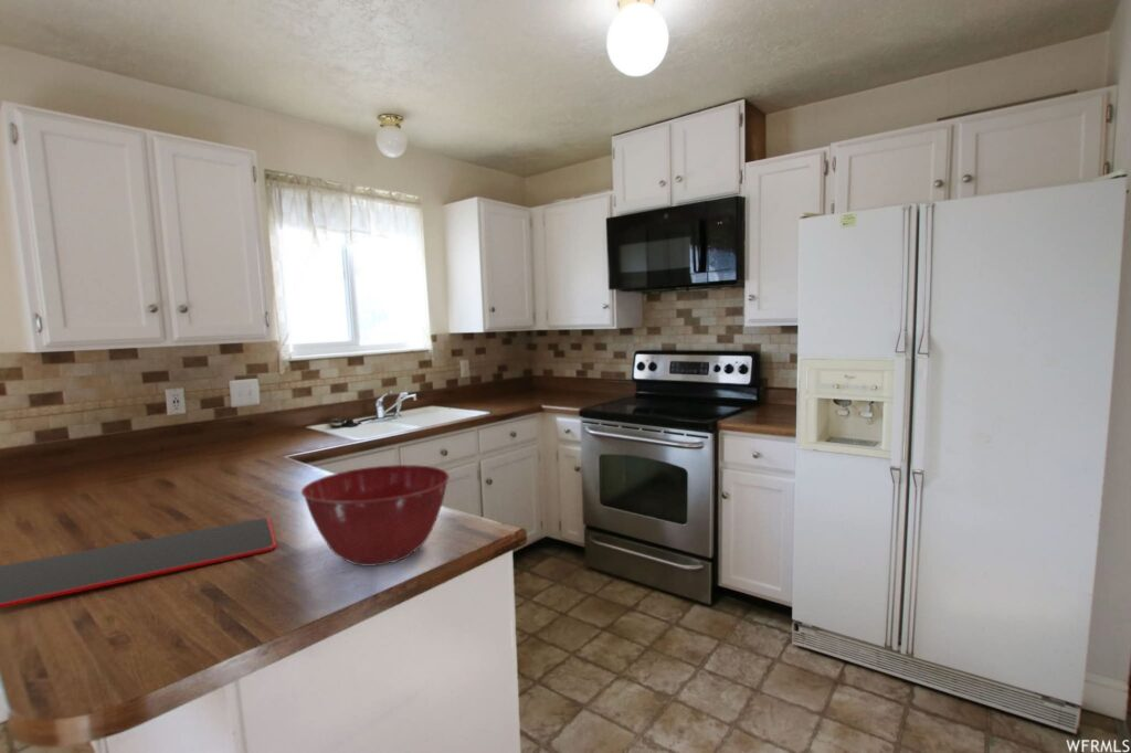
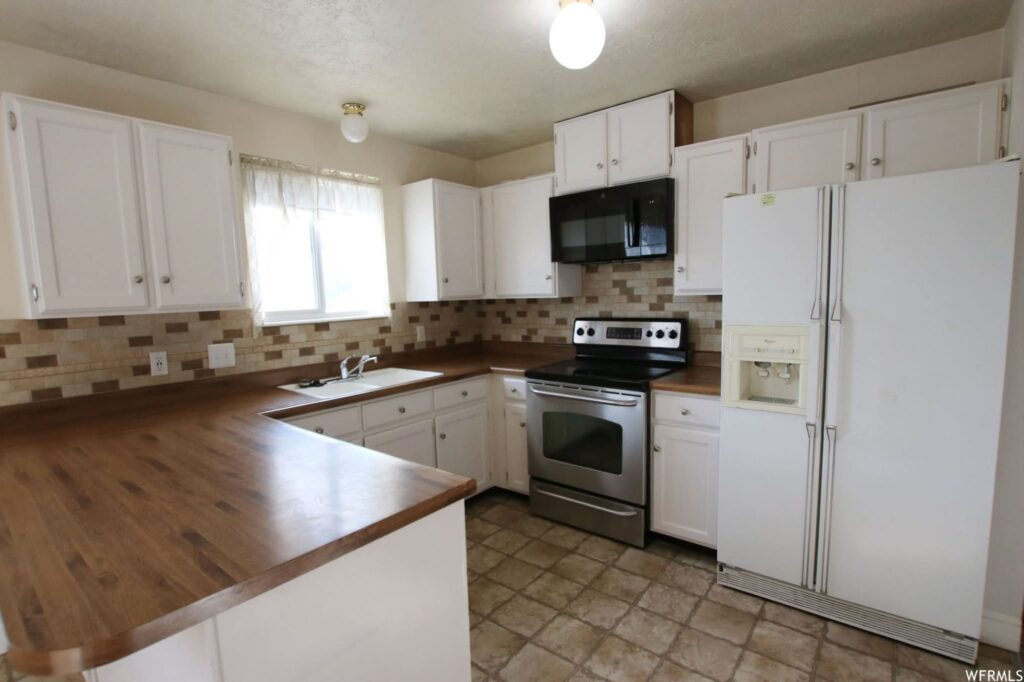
- mixing bowl [300,464,451,568]
- cutting board [0,517,277,609]
